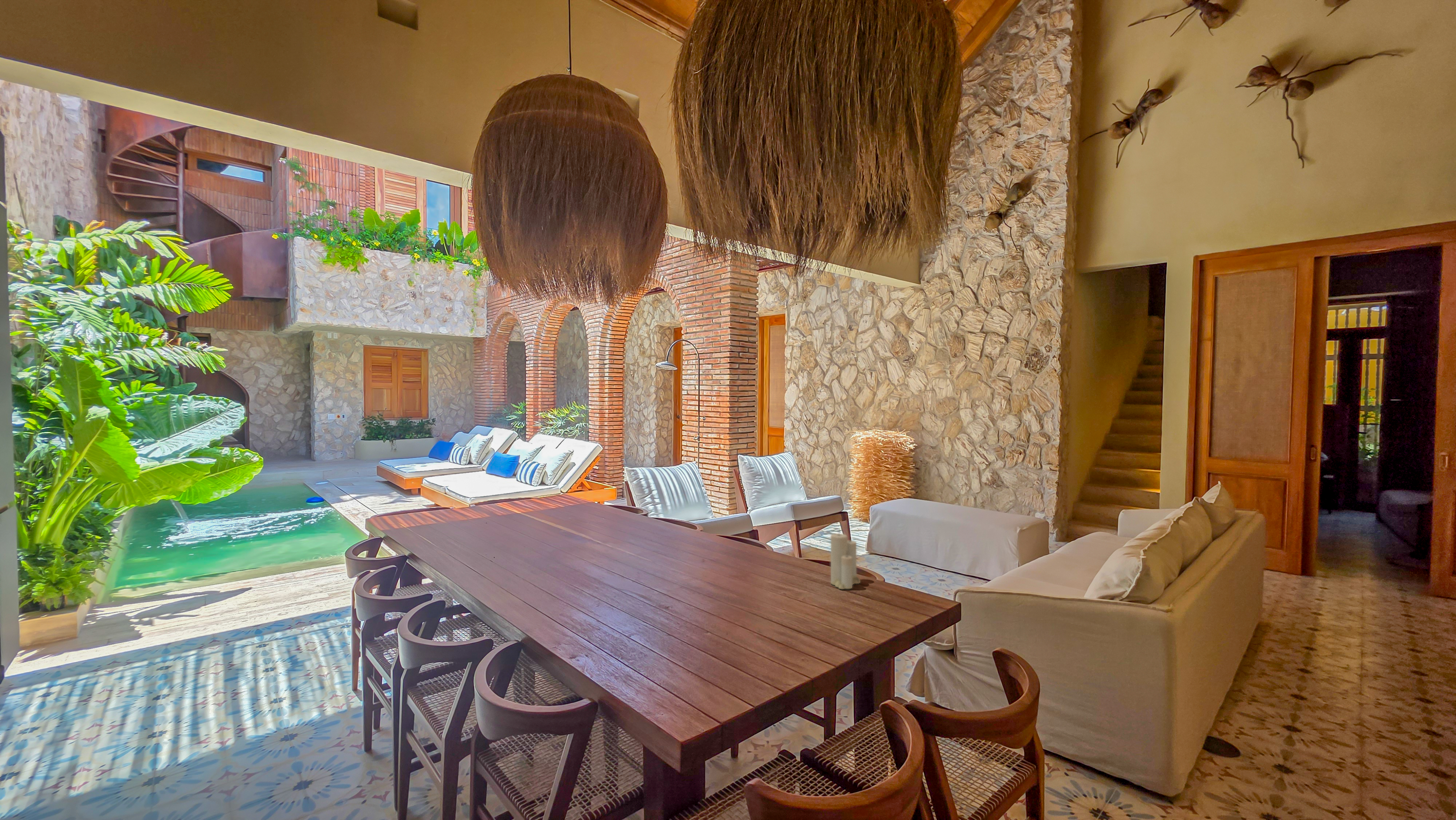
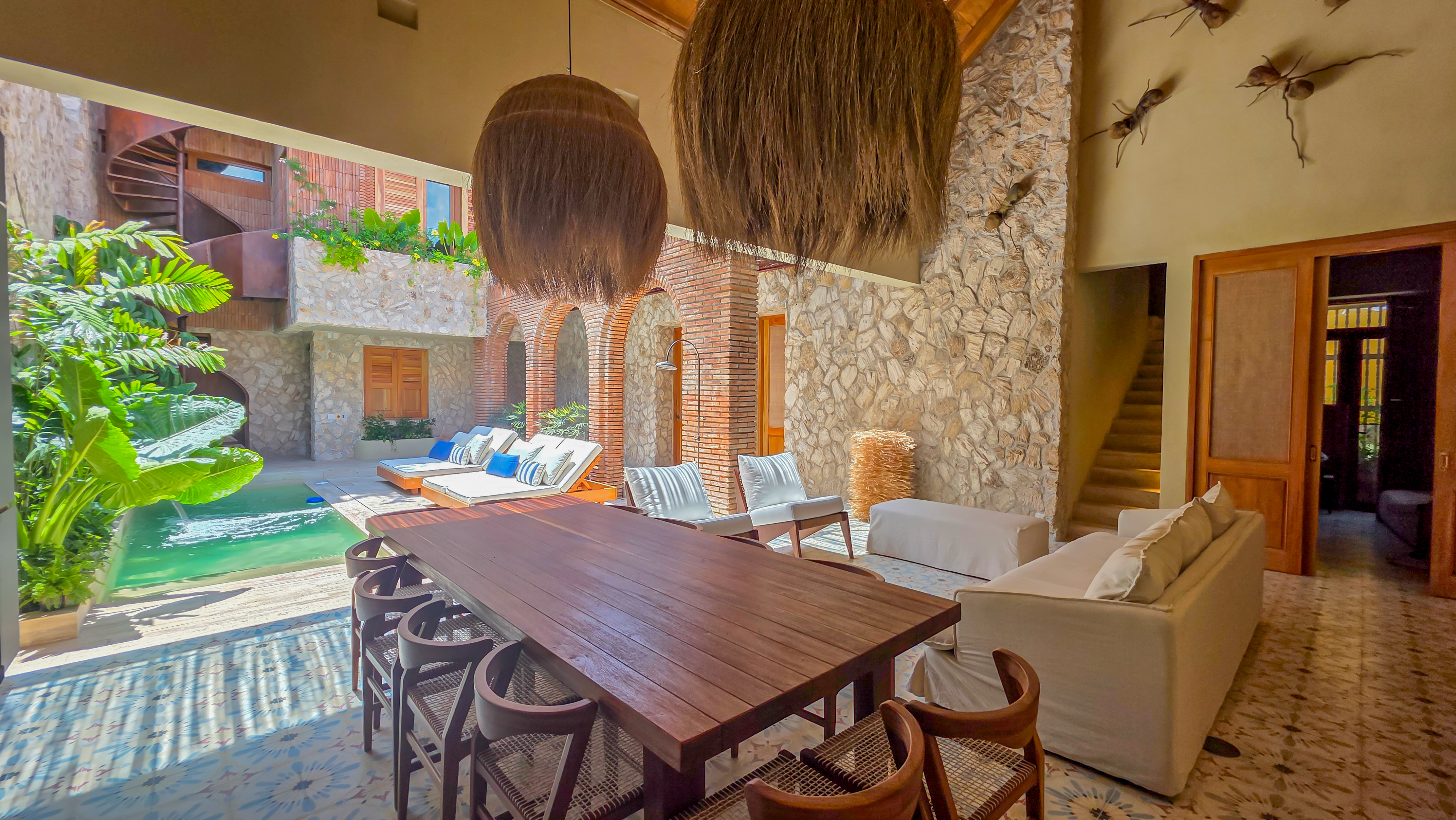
- candle [830,529,861,590]
